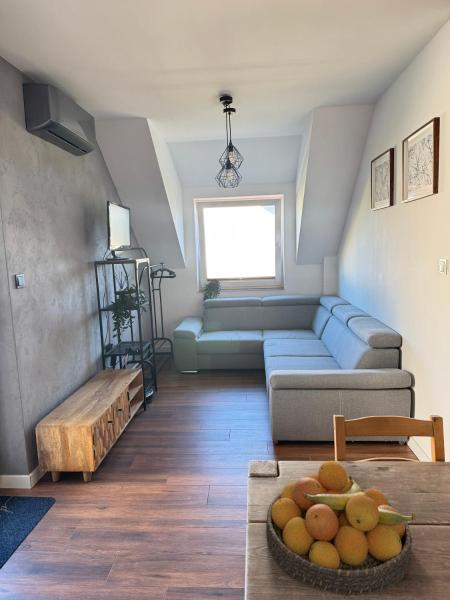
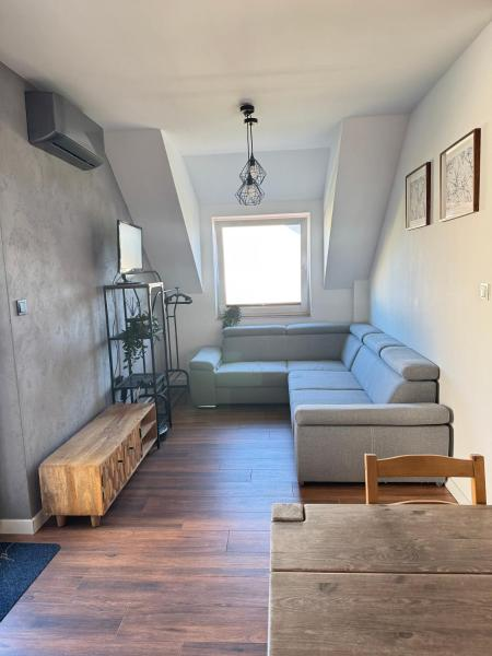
- fruit bowl [265,460,417,597]
